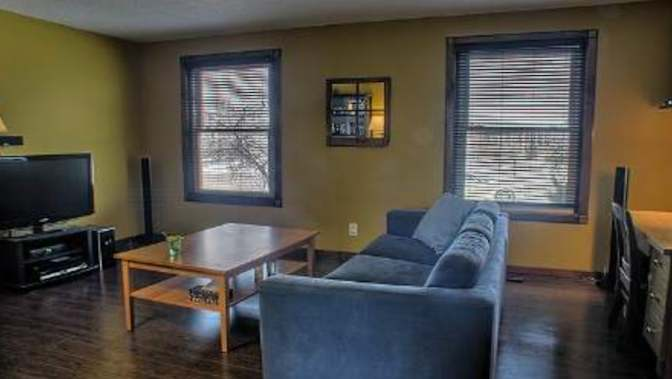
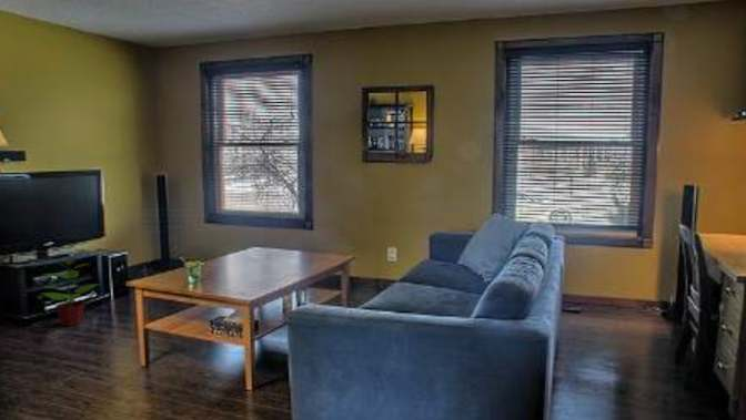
+ potted plant [40,256,101,327]
